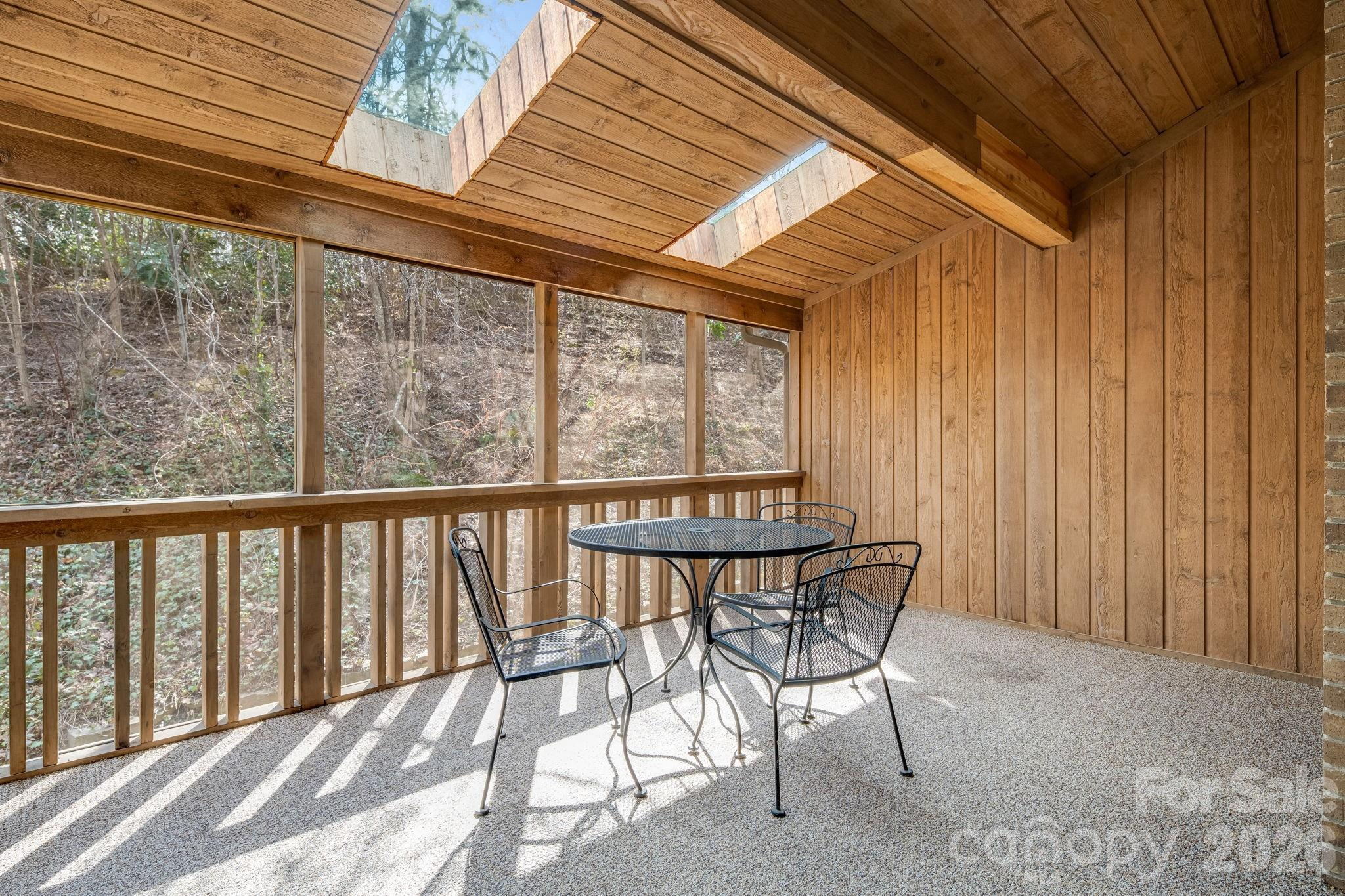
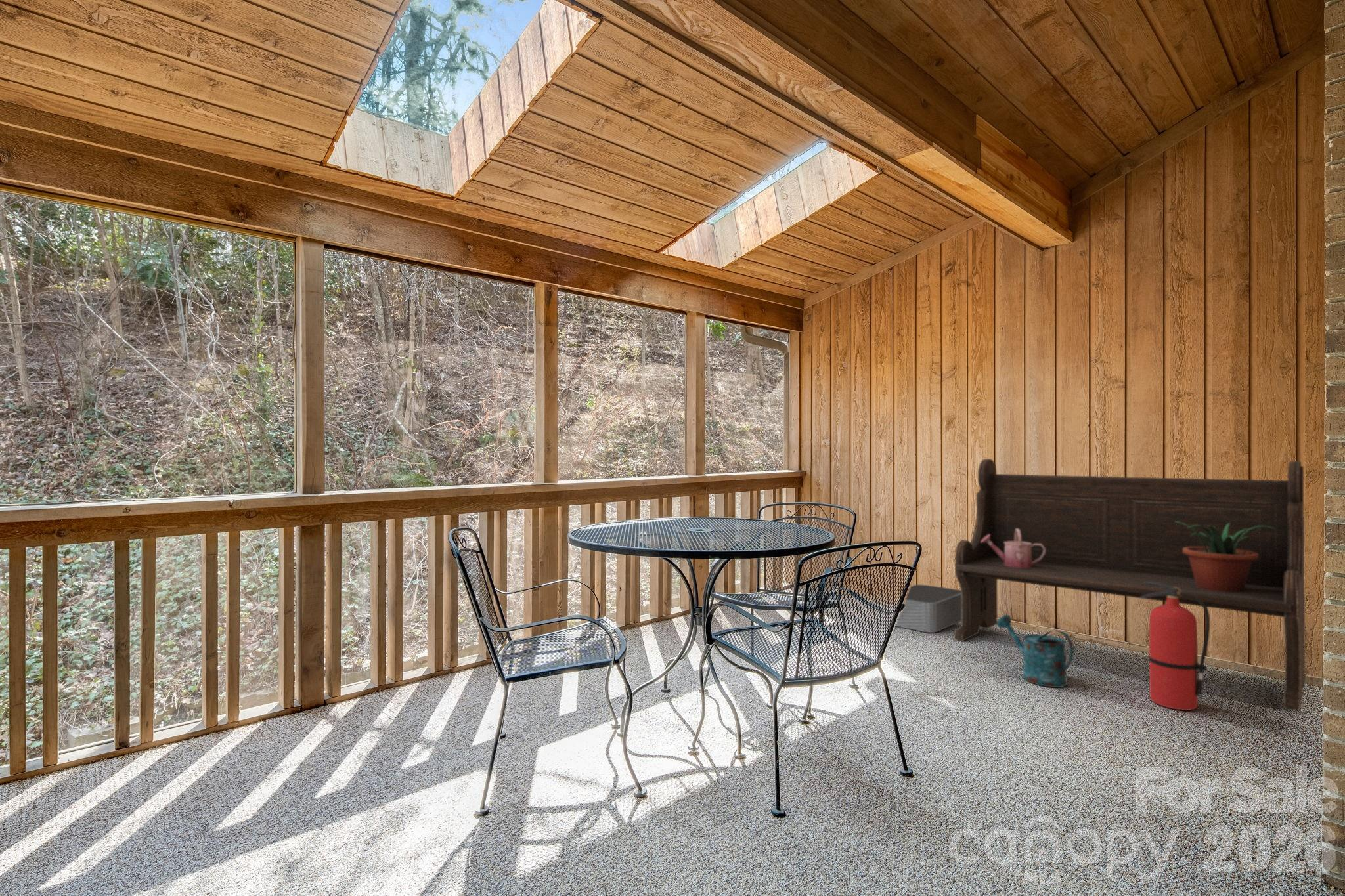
+ bench [953,458,1306,712]
+ watering can [981,529,1046,568]
+ potted plant [1174,521,1276,592]
+ watering can [996,614,1075,688]
+ storage bin [894,584,961,633]
+ fire extinguisher [1140,582,1210,711]
